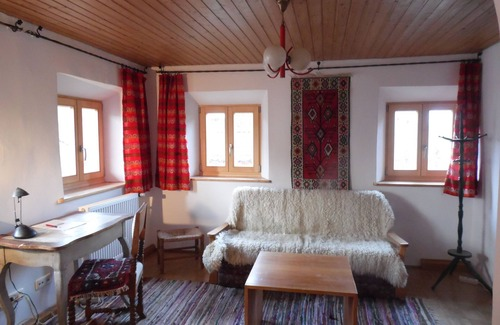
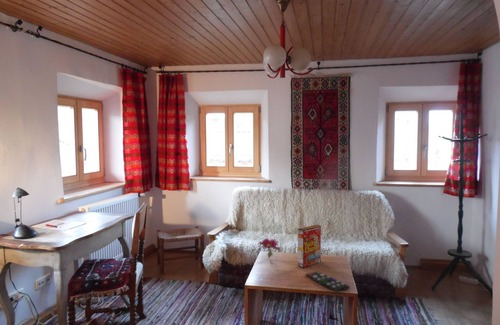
+ cereal box [297,224,322,268]
+ remote control [304,270,351,293]
+ flower [258,237,281,259]
